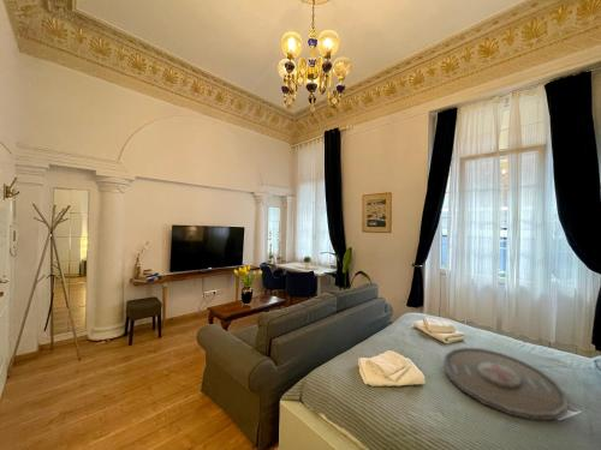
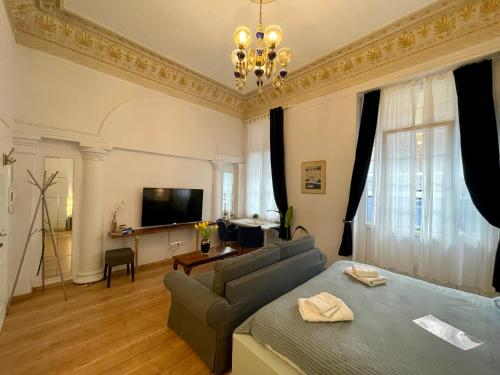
- serving tray [442,347,569,421]
